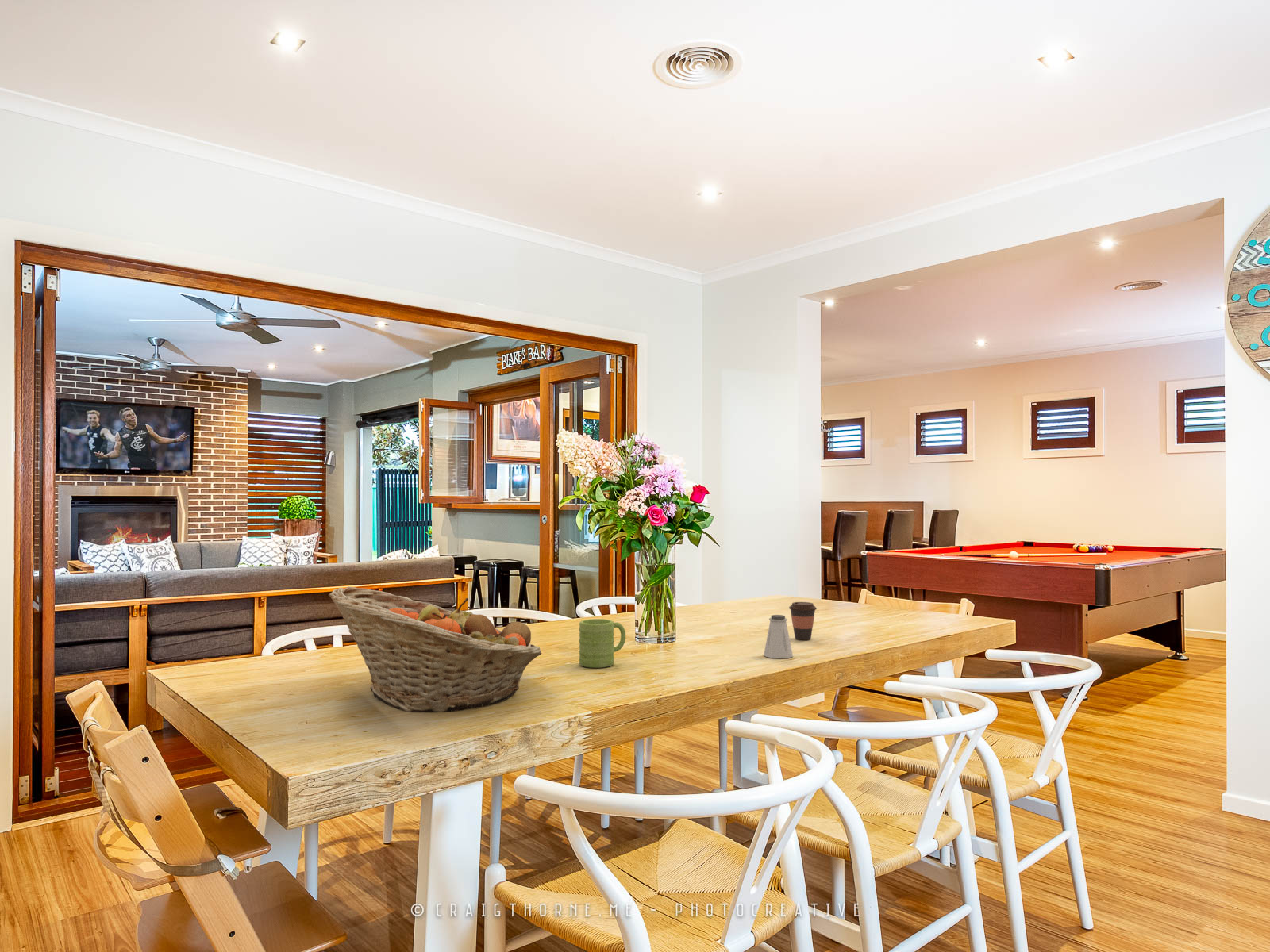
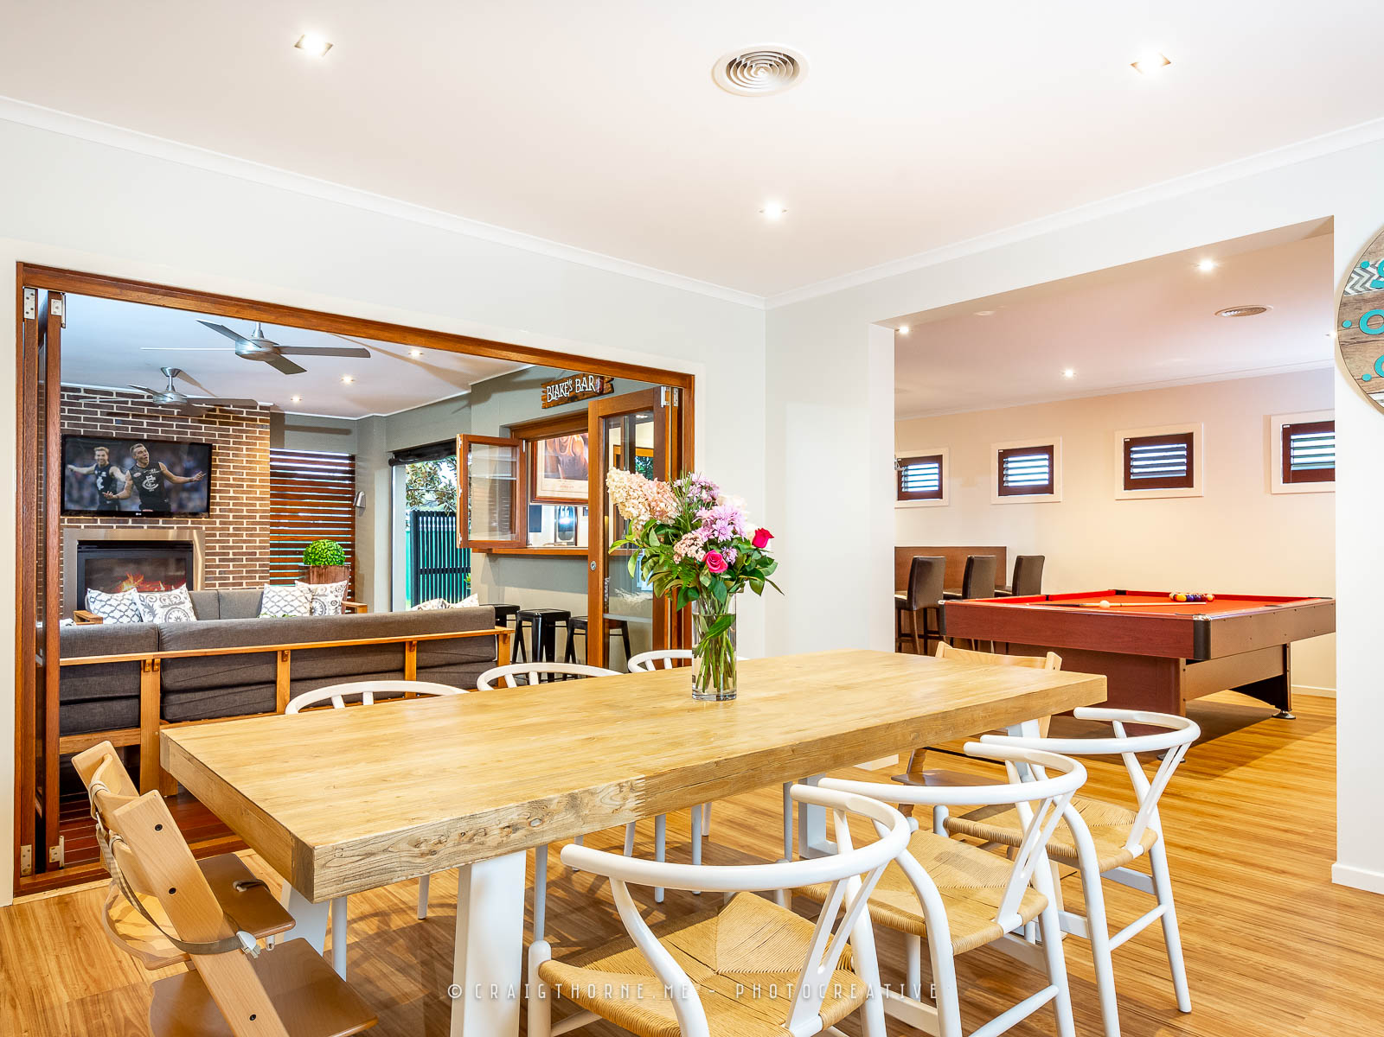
- mug [579,618,626,669]
- coffee cup [788,601,818,641]
- saltshaker [763,614,794,659]
- fruit basket [328,585,542,713]
